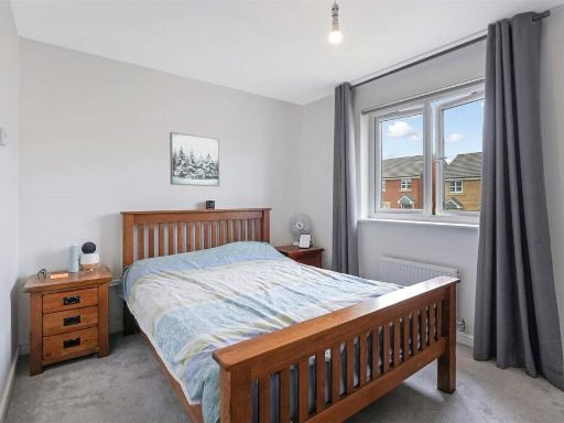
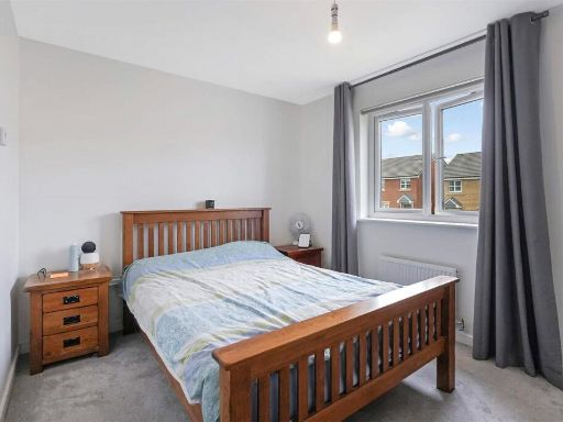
- wall art [169,131,220,187]
